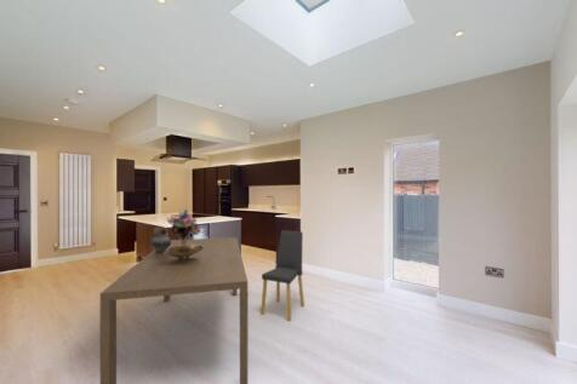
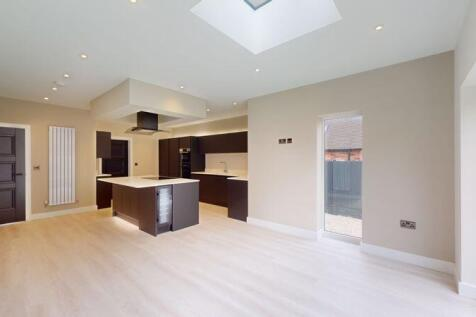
- dining table [99,236,248,384]
- ceramic jug [149,227,172,253]
- dining chair [259,229,305,322]
- bouquet [164,208,204,258]
